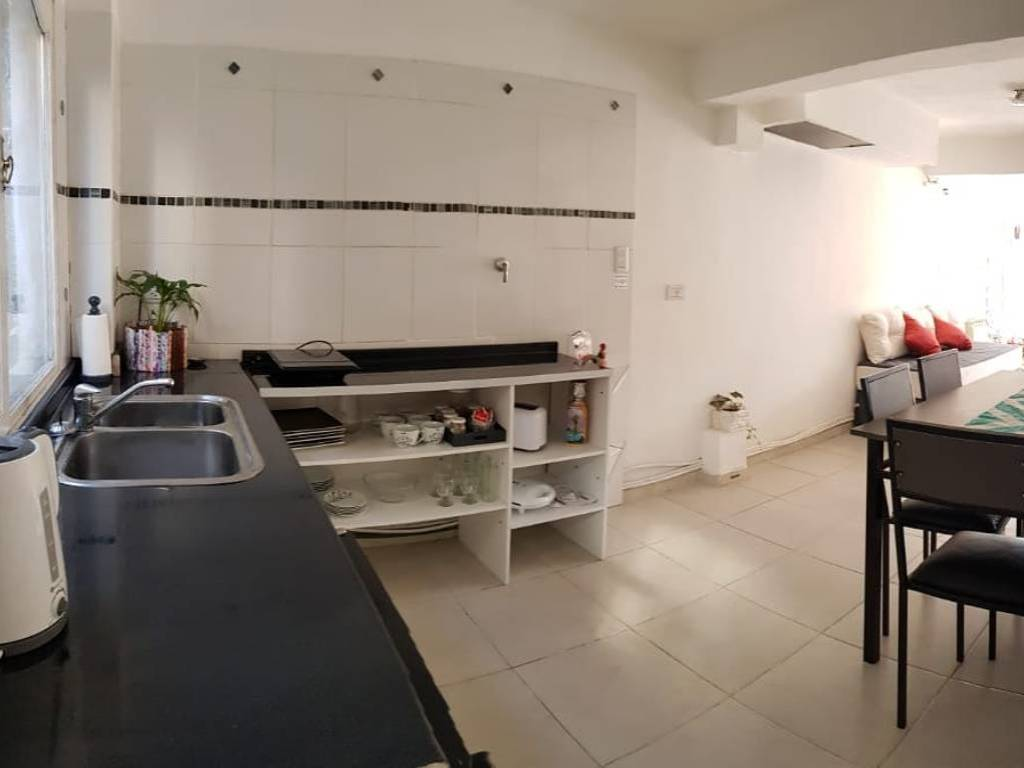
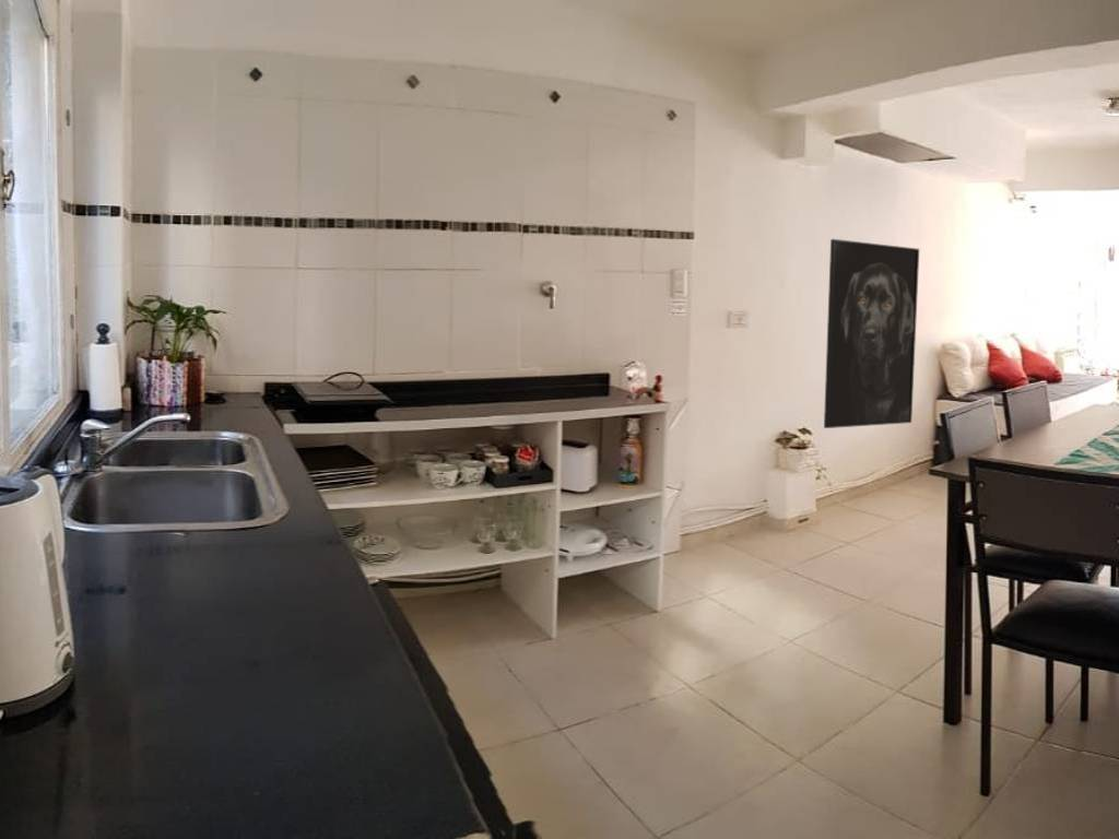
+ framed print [823,238,920,429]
